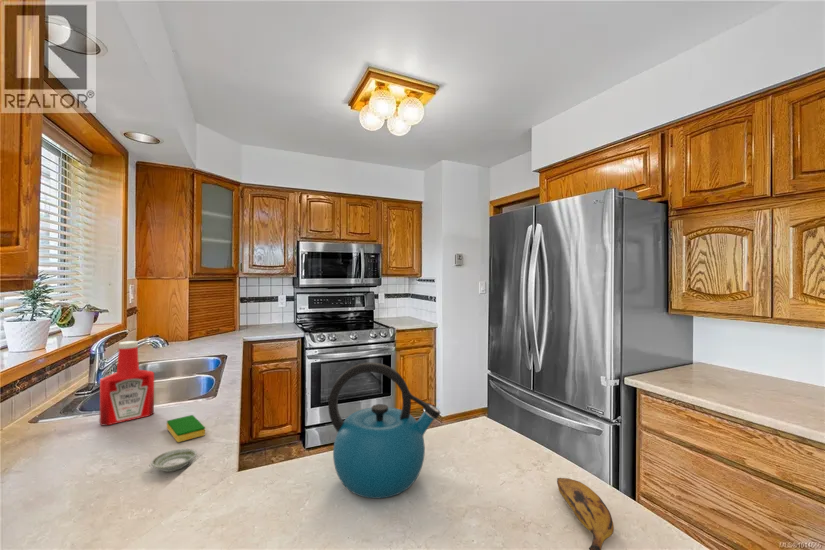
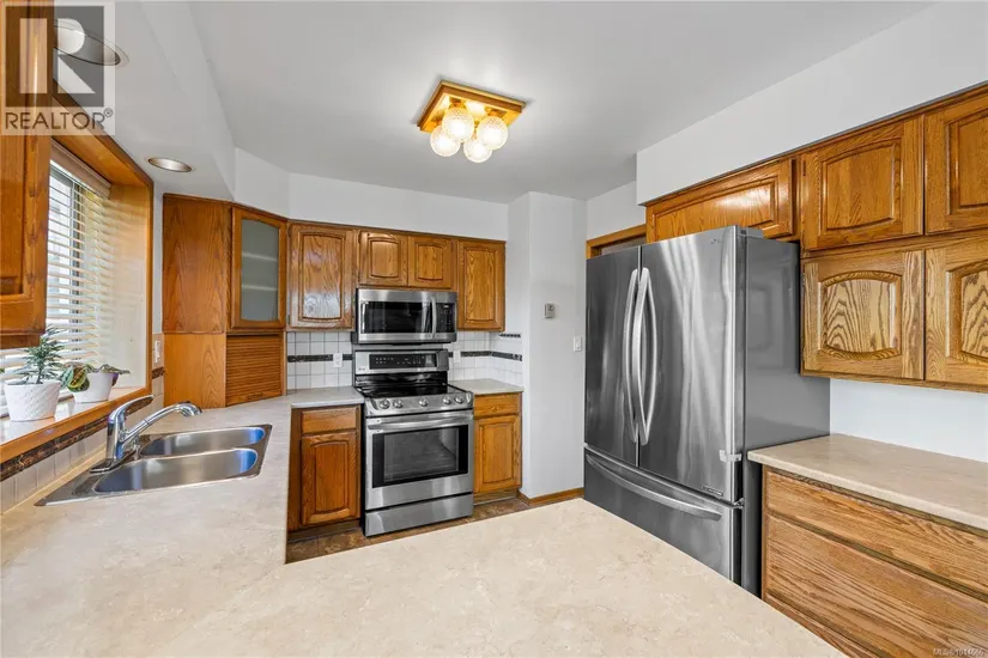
- kettle [327,361,441,499]
- saucer [150,448,198,473]
- soap bottle [98,340,155,426]
- banana [556,477,615,550]
- dish sponge [166,414,206,443]
